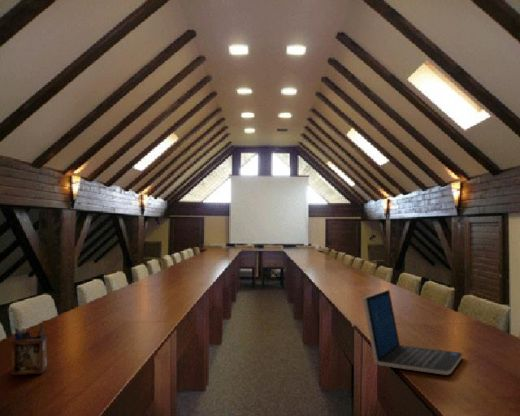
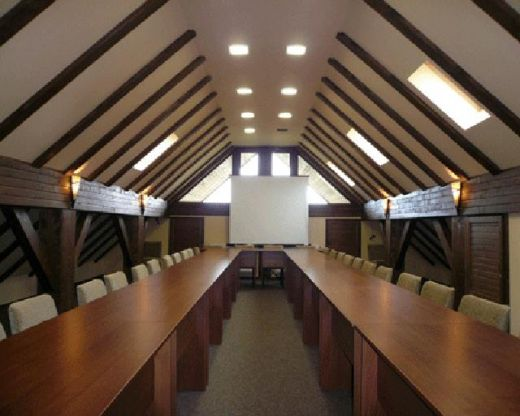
- desk organizer [9,323,48,376]
- laptop [362,289,463,376]
